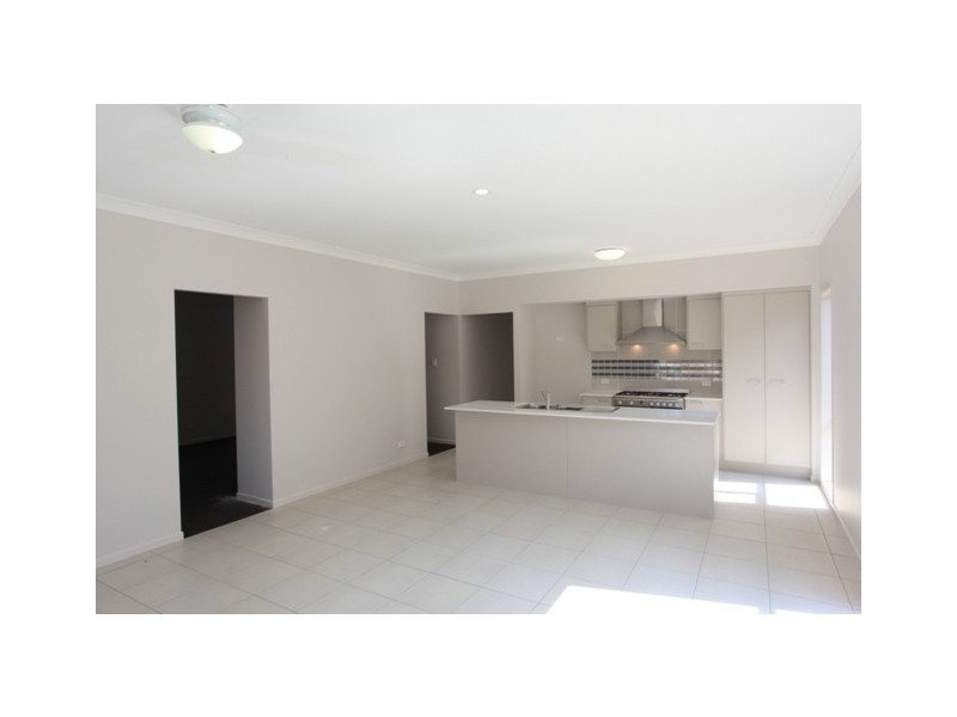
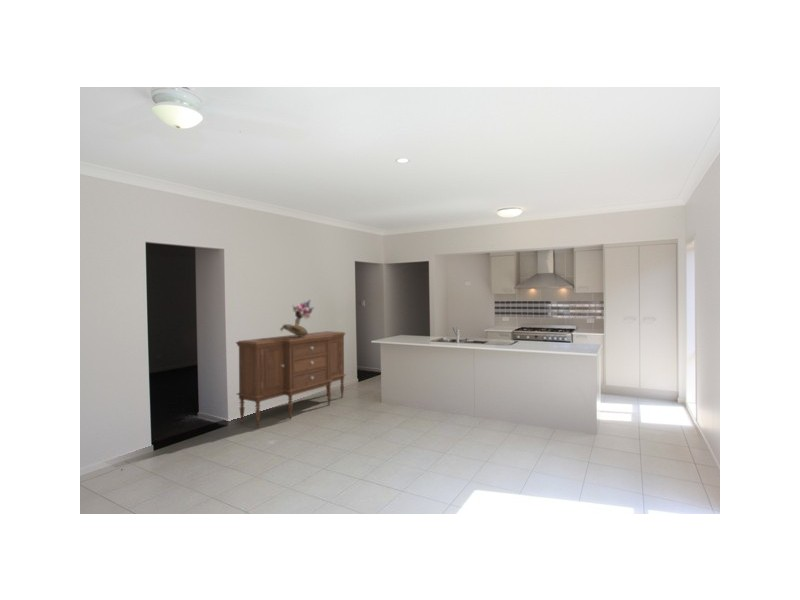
+ bouquet [279,299,315,337]
+ sideboard [235,330,347,428]
